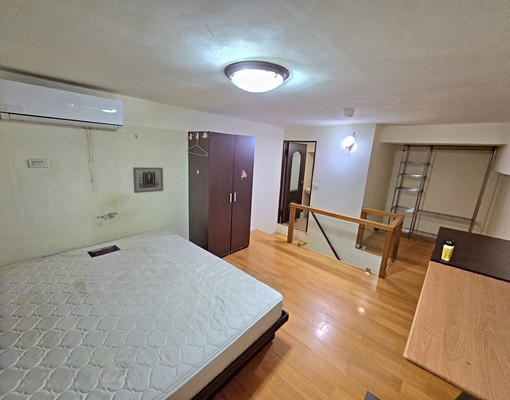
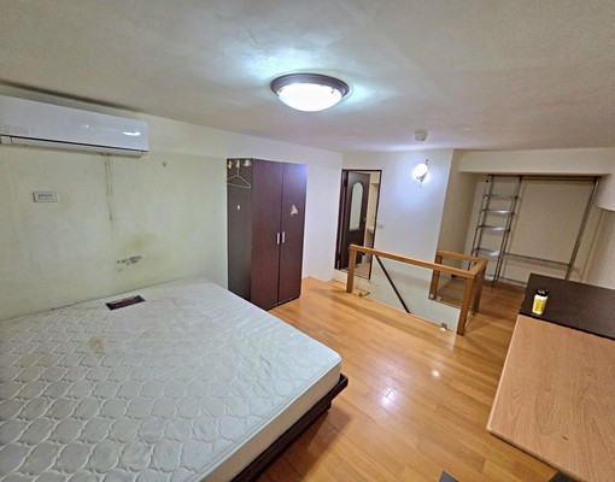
- wall art [132,166,164,194]
